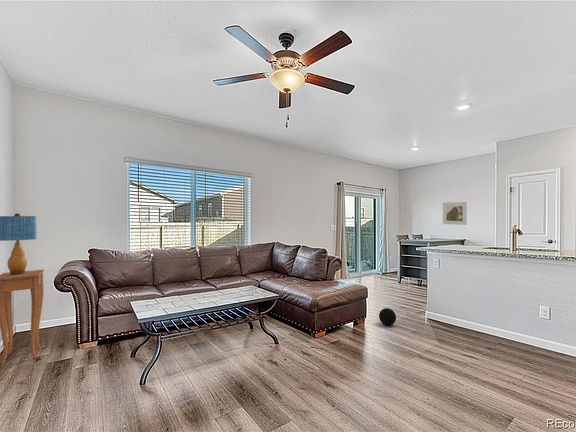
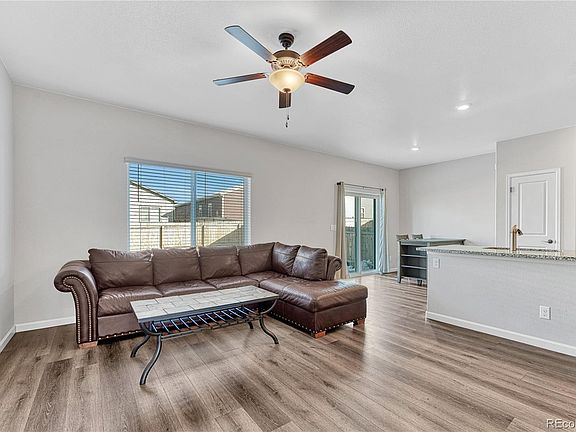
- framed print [442,201,468,226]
- side table [0,269,45,365]
- ball [378,307,397,326]
- table lamp [0,212,38,275]
